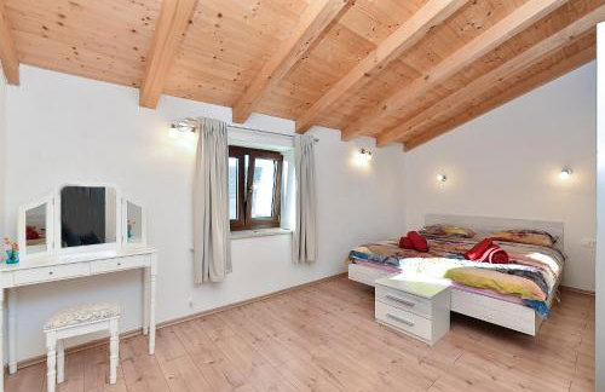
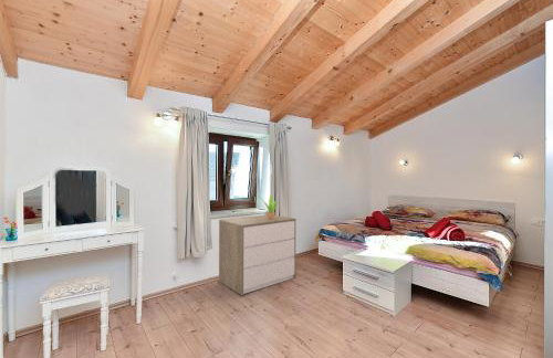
+ potted plant [257,193,280,220]
+ dresser [218,214,298,296]
